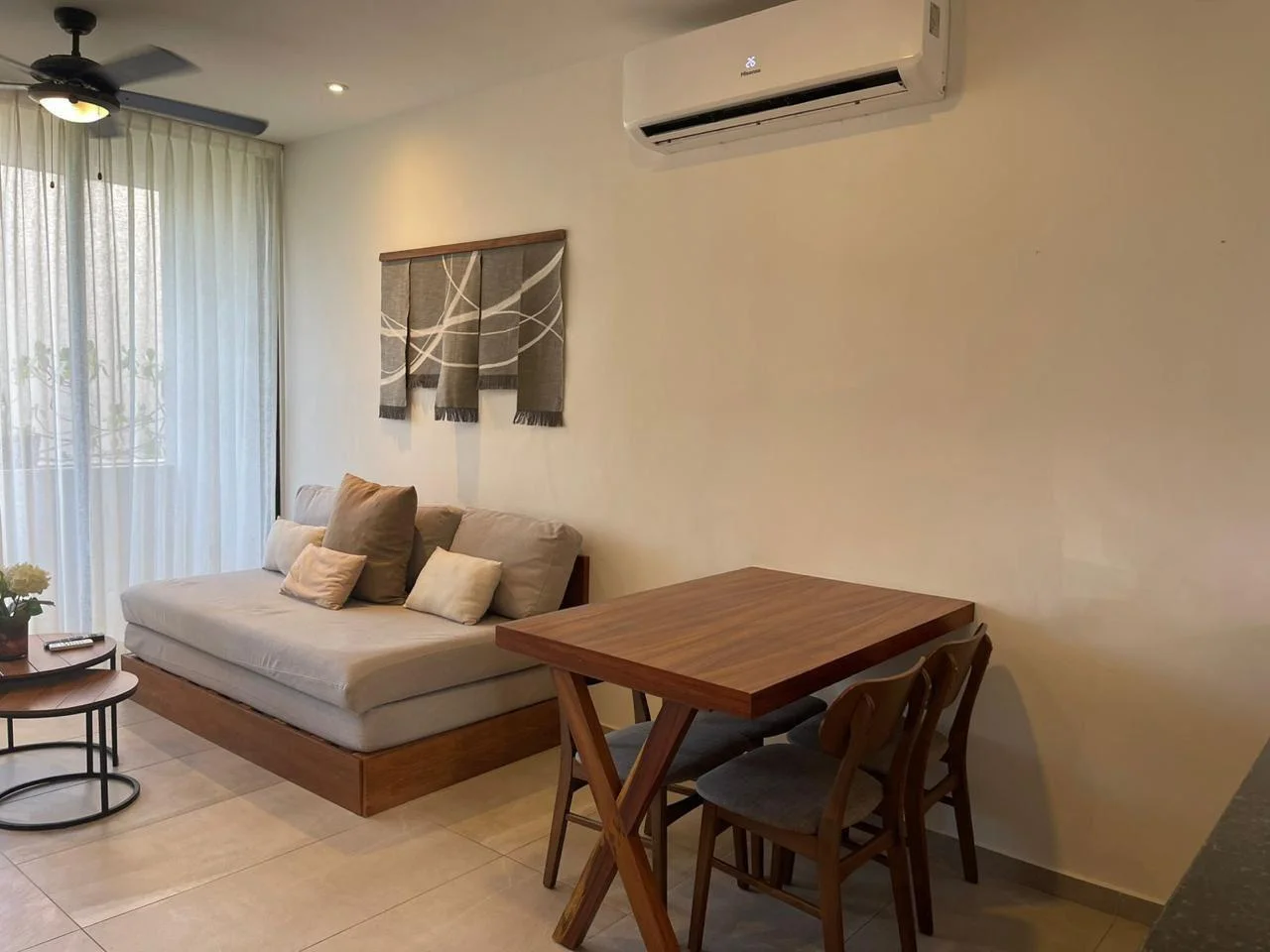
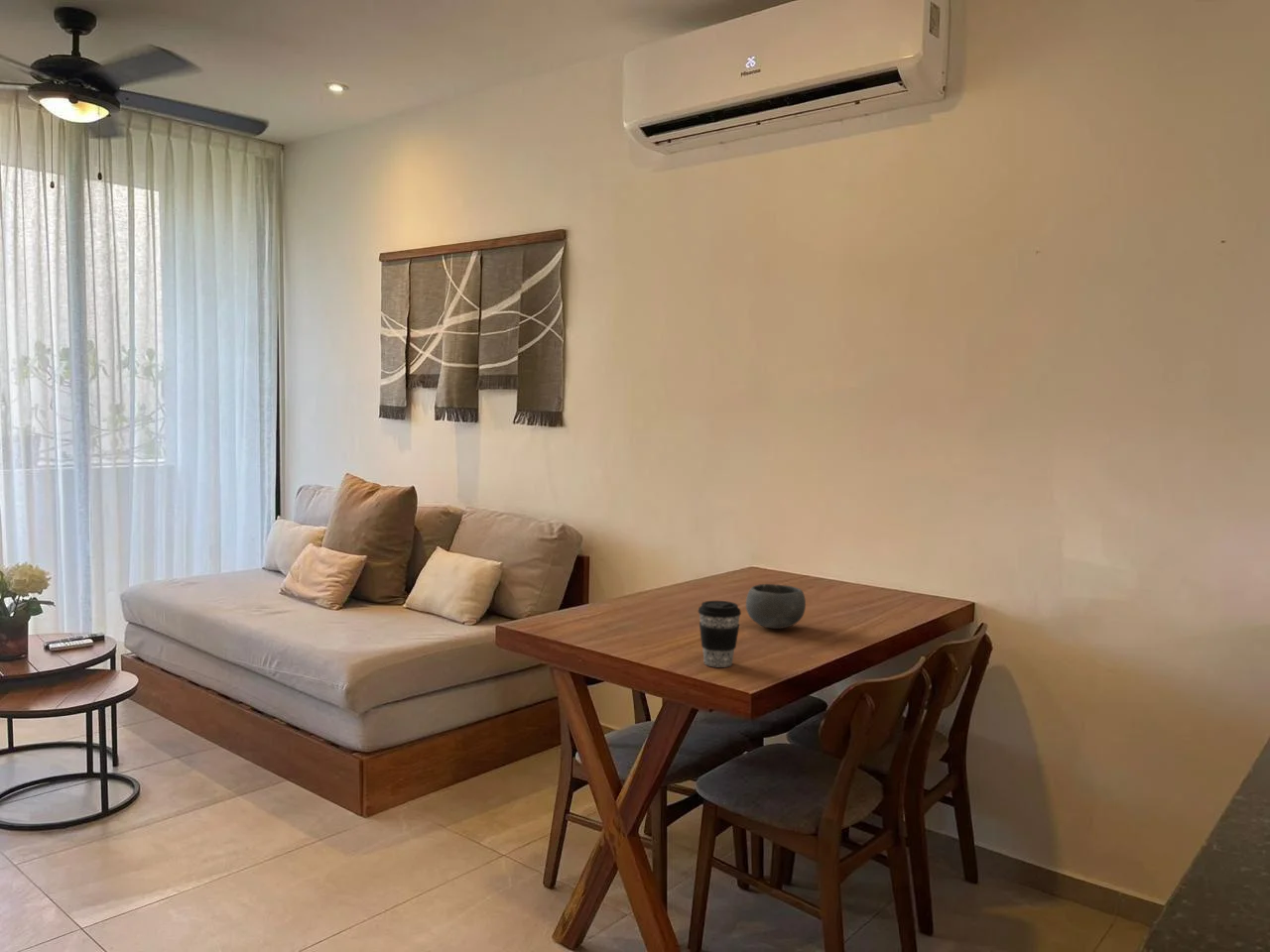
+ coffee cup [698,600,742,668]
+ bowl [745,583,807,630]
